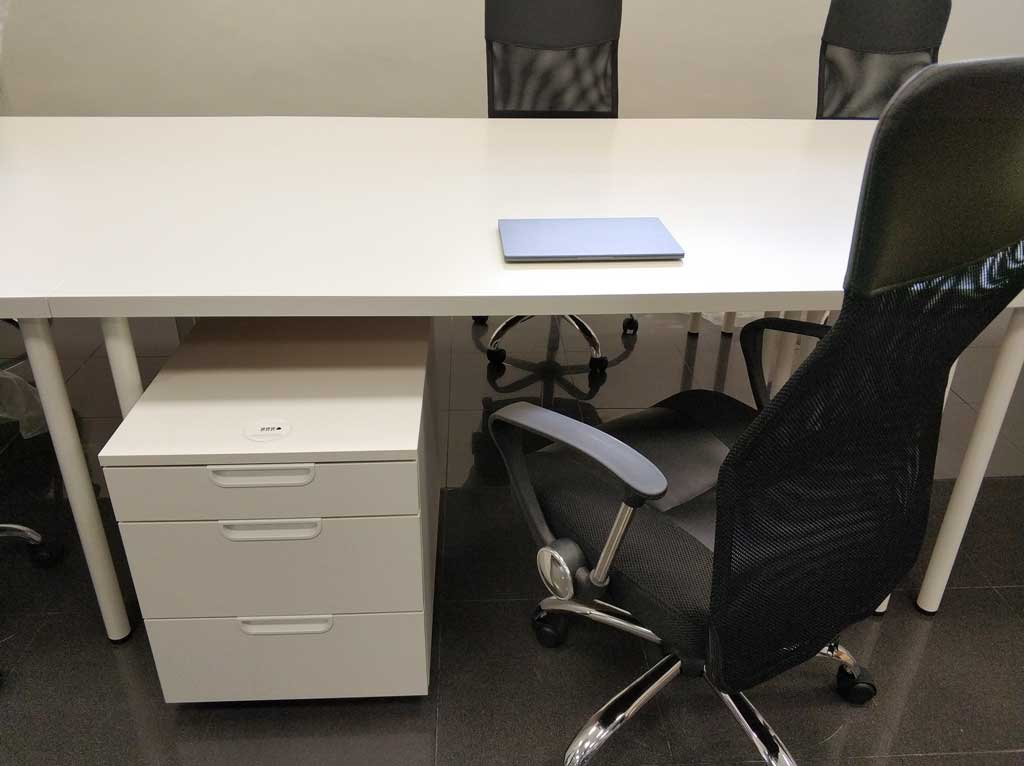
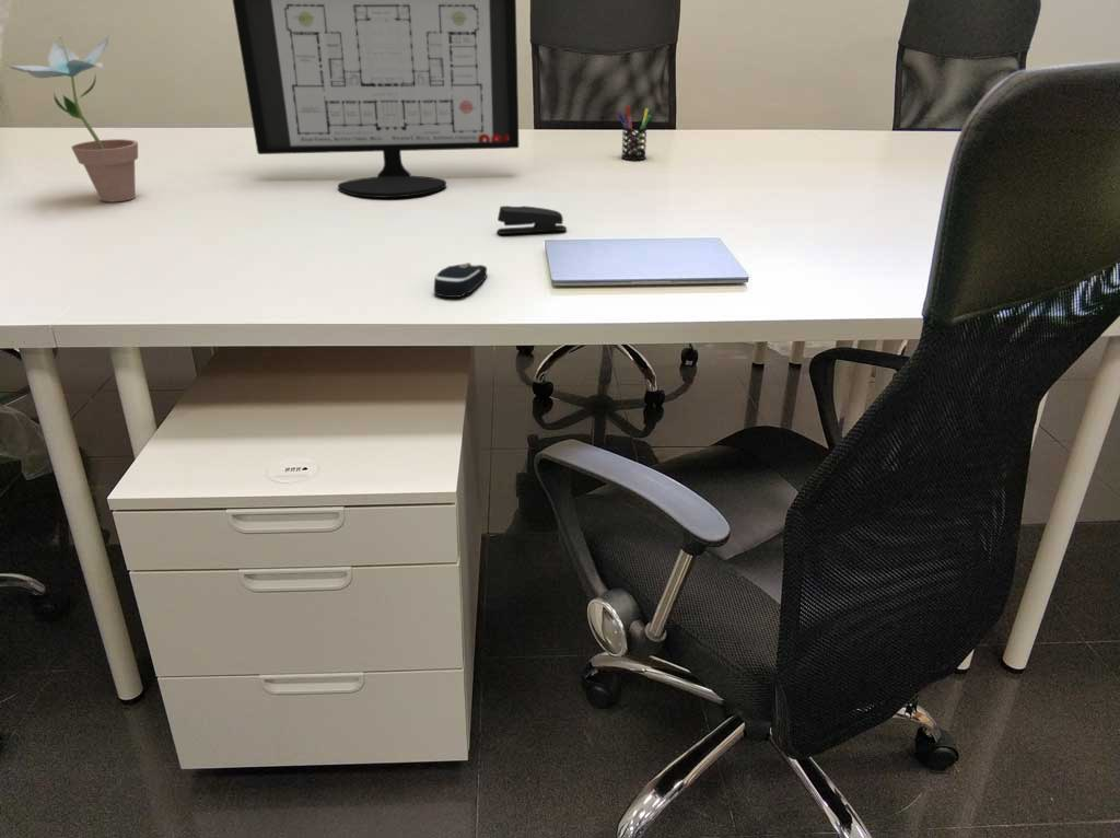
+ pen holder [616,105,652,161]
+ potted plant [4,34,139,202]
+ stapler [497,205,568,235]
+ computer monitor [232,0,520,199]
+ computer mouse [433,261,488,299]
